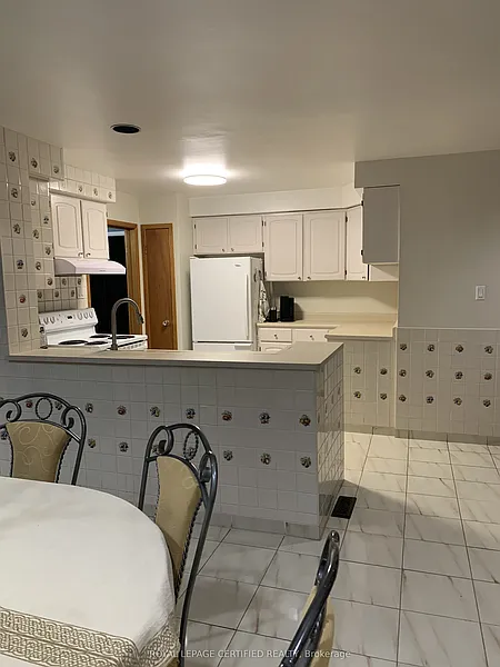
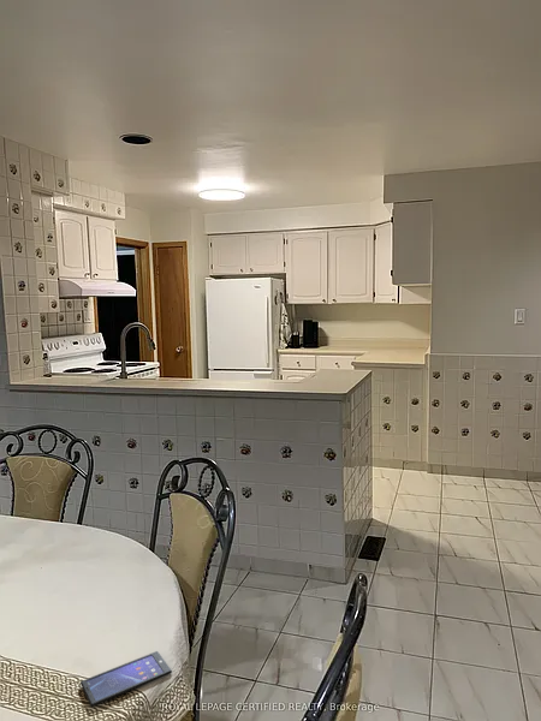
+ smartphone [79,650,173,708]
